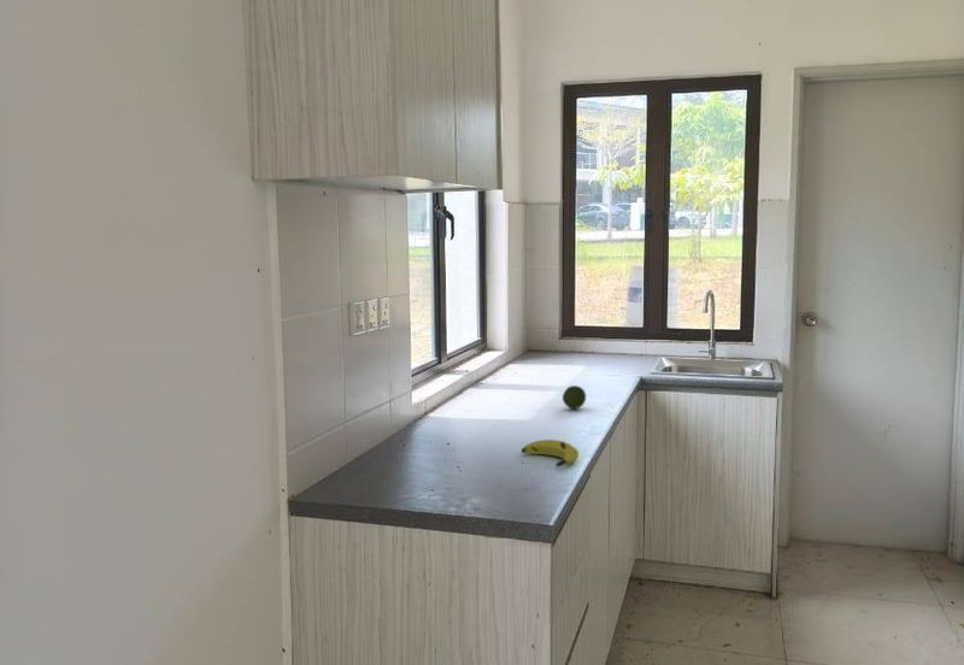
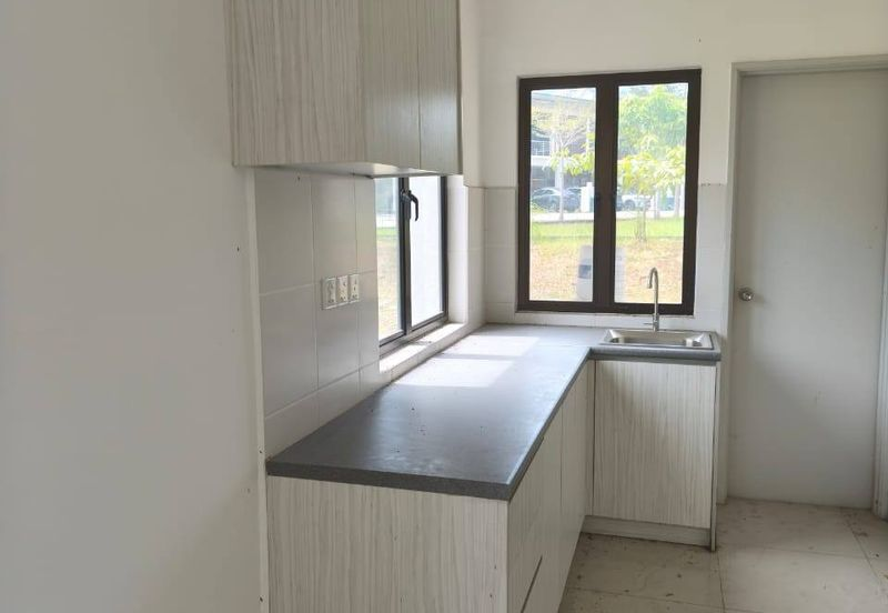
- banana [521,439,580,469]
- fruit [562,384,587,410]
